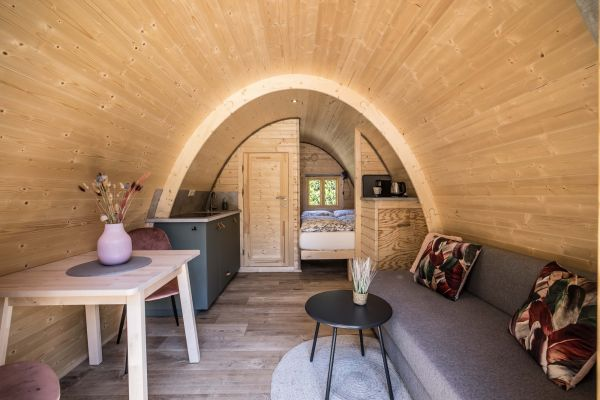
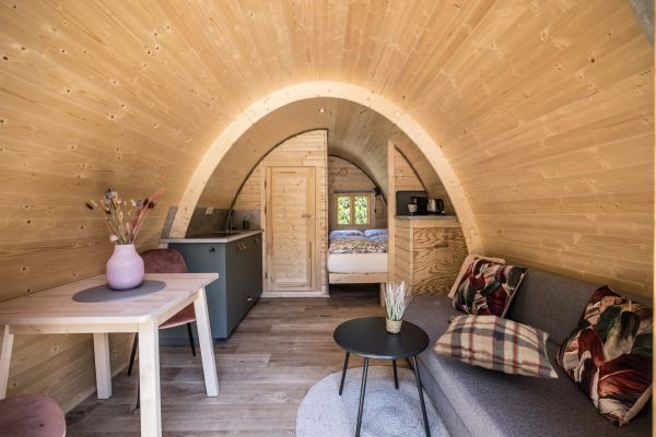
+ cushion [430,314,559,379]
